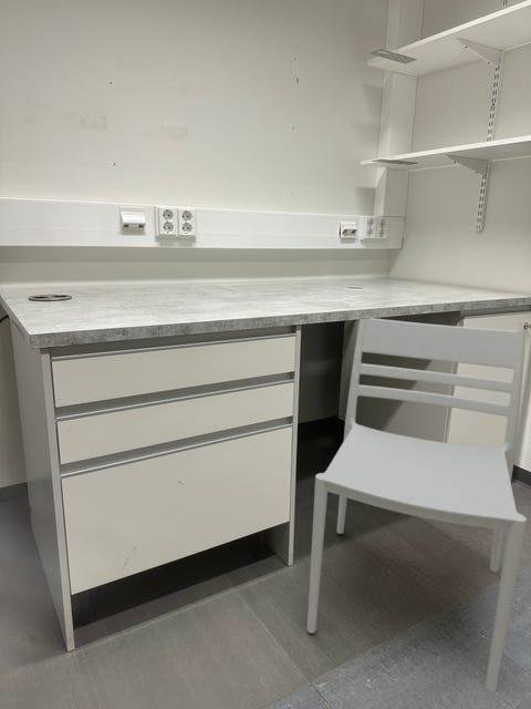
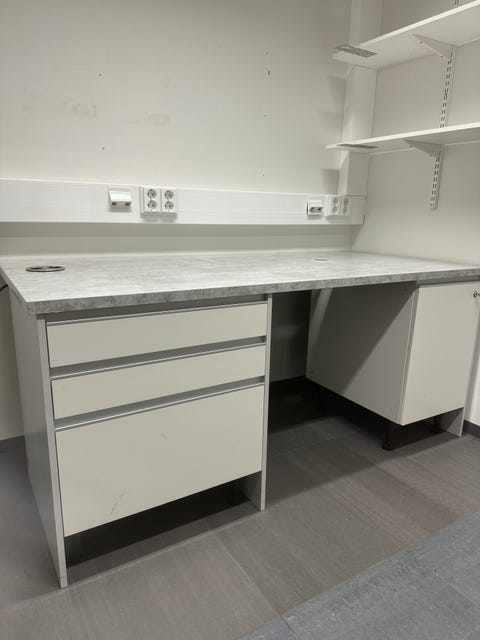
- chair [306,317,528,693]
